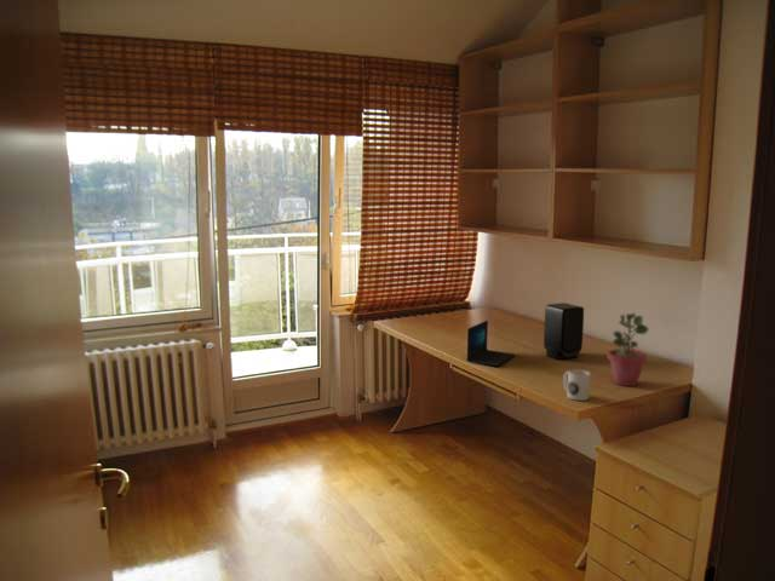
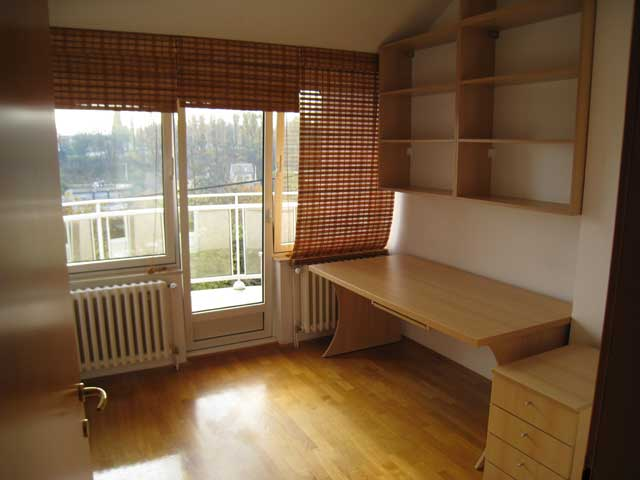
- speaker [542,301,585,361]
- potted plant [605,312,650,387]
- mug [562,368,592,402]
- laptop [465,320,516,367]
